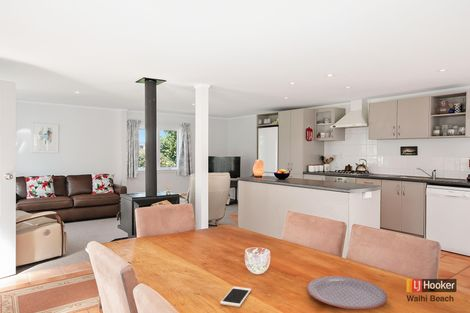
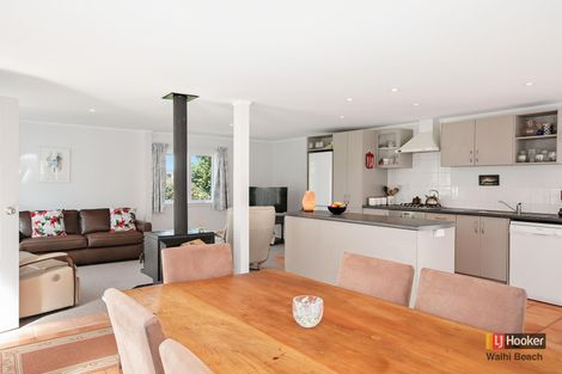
- plate [306,275,388,310]
- cell phone [219,286,252,308]
